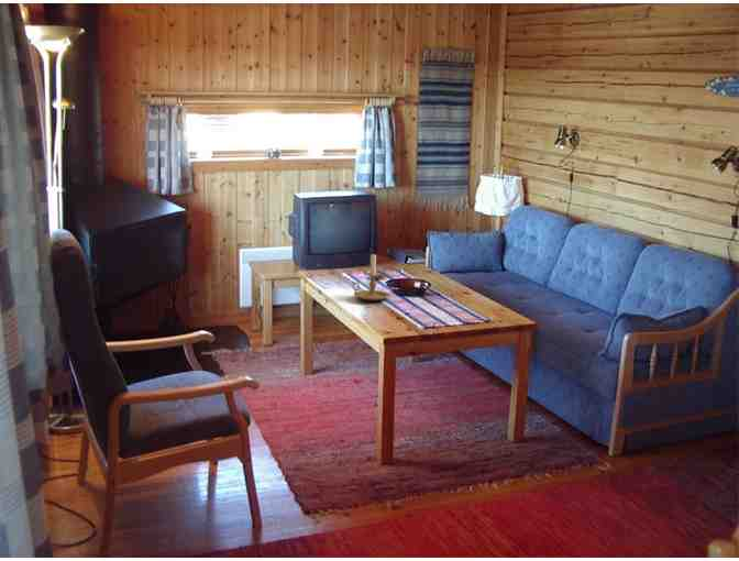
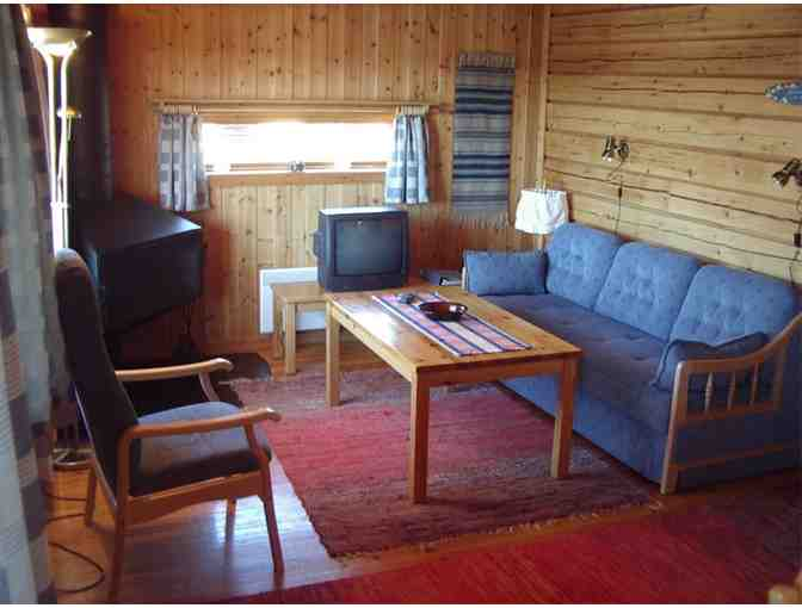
- candle holder [351,252,393,301]
